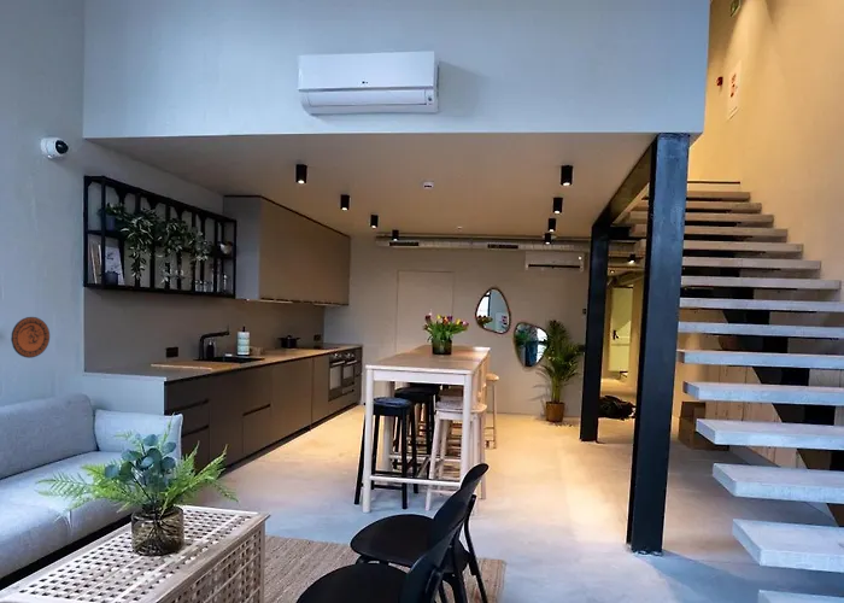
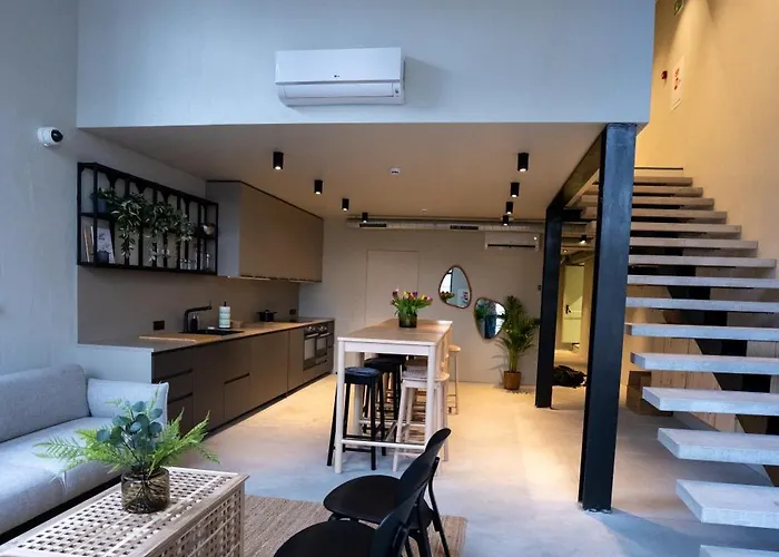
- decorative plate [10,316,51,359]
